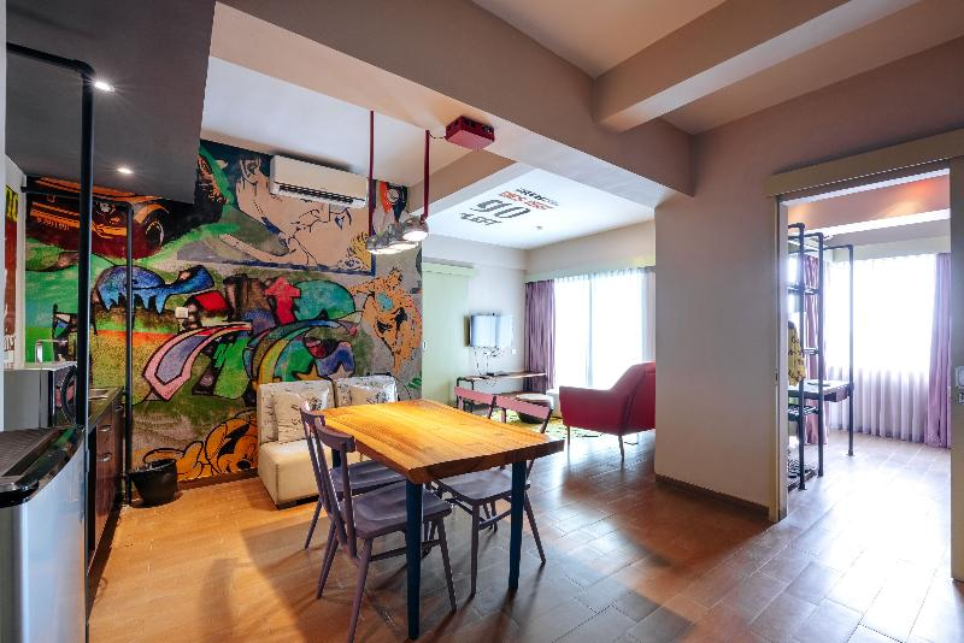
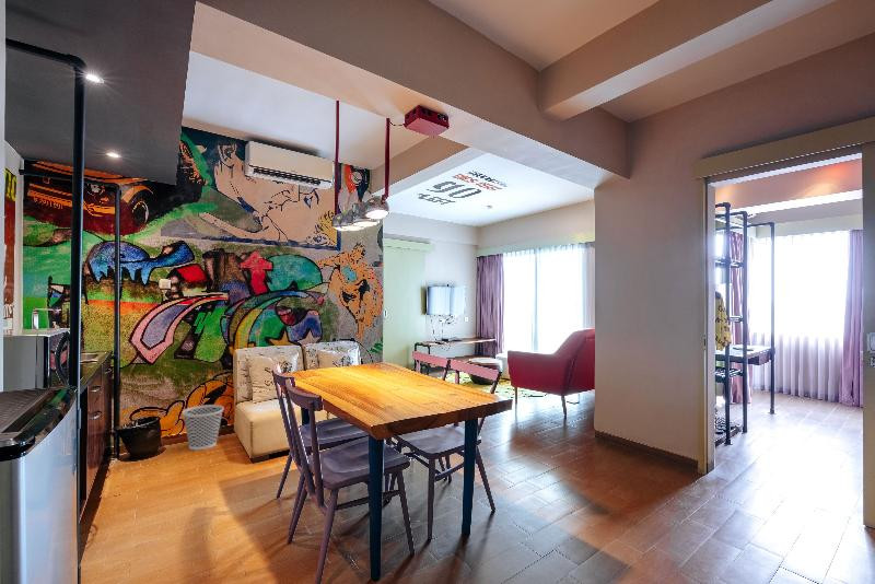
+ wastebasket [182,404,225,451]
